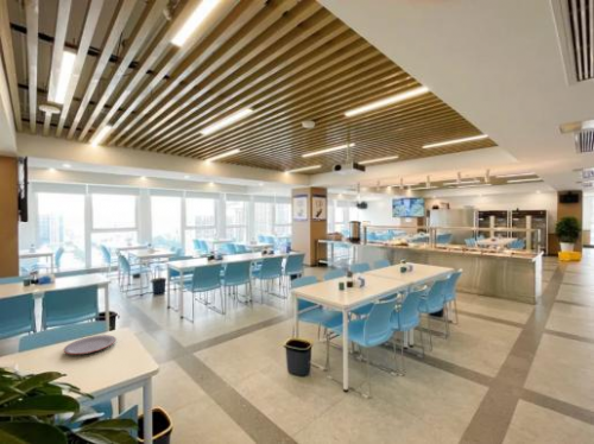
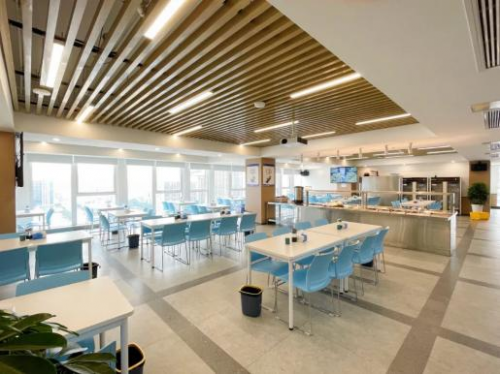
- plate [63,334,116,355]
